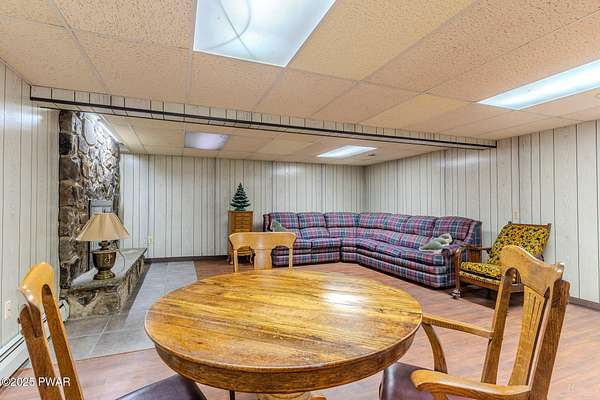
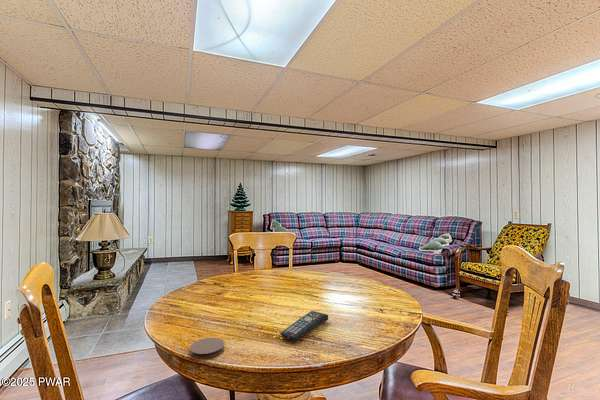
+ coaster [189,337,225,360]
+ remote control [280,310,329,342]
